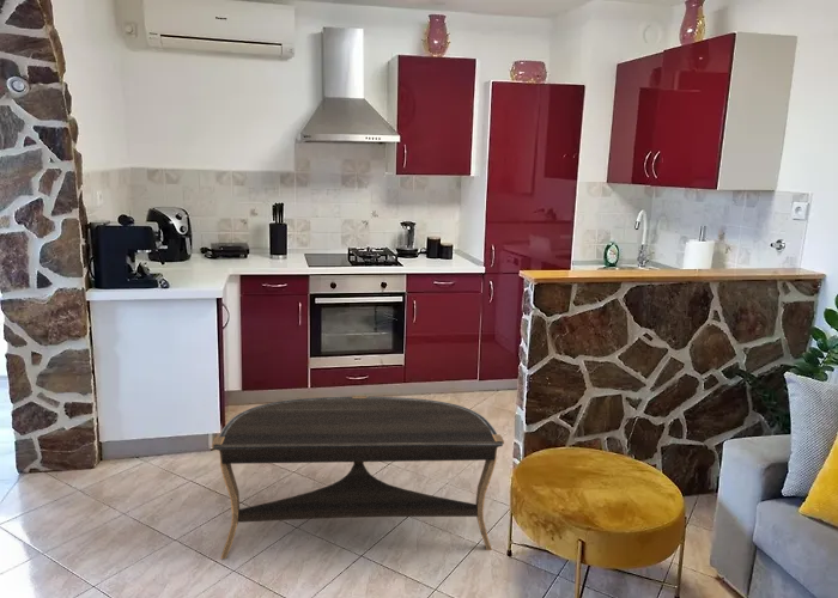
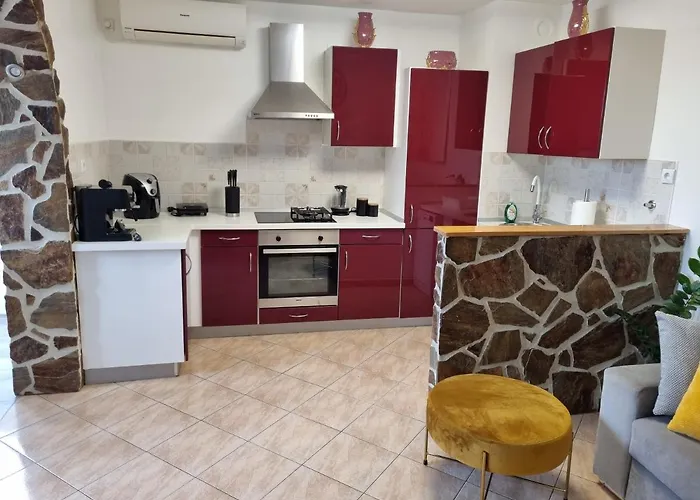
- coffee table [211,395,505,560]
